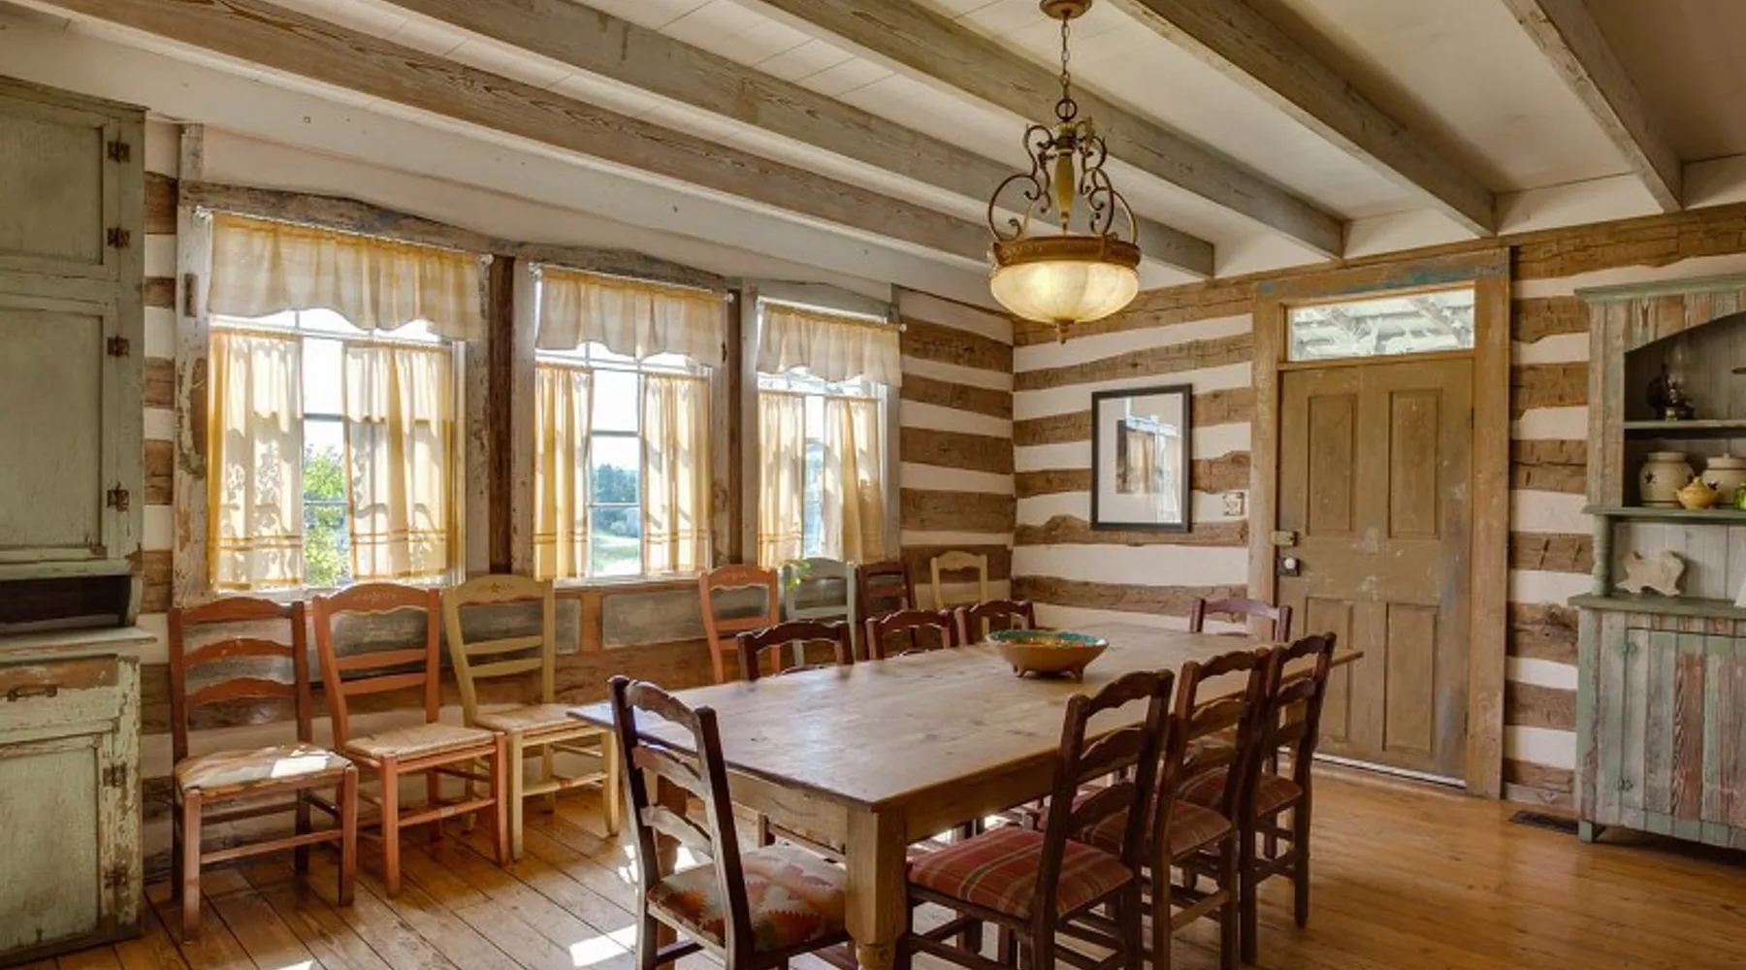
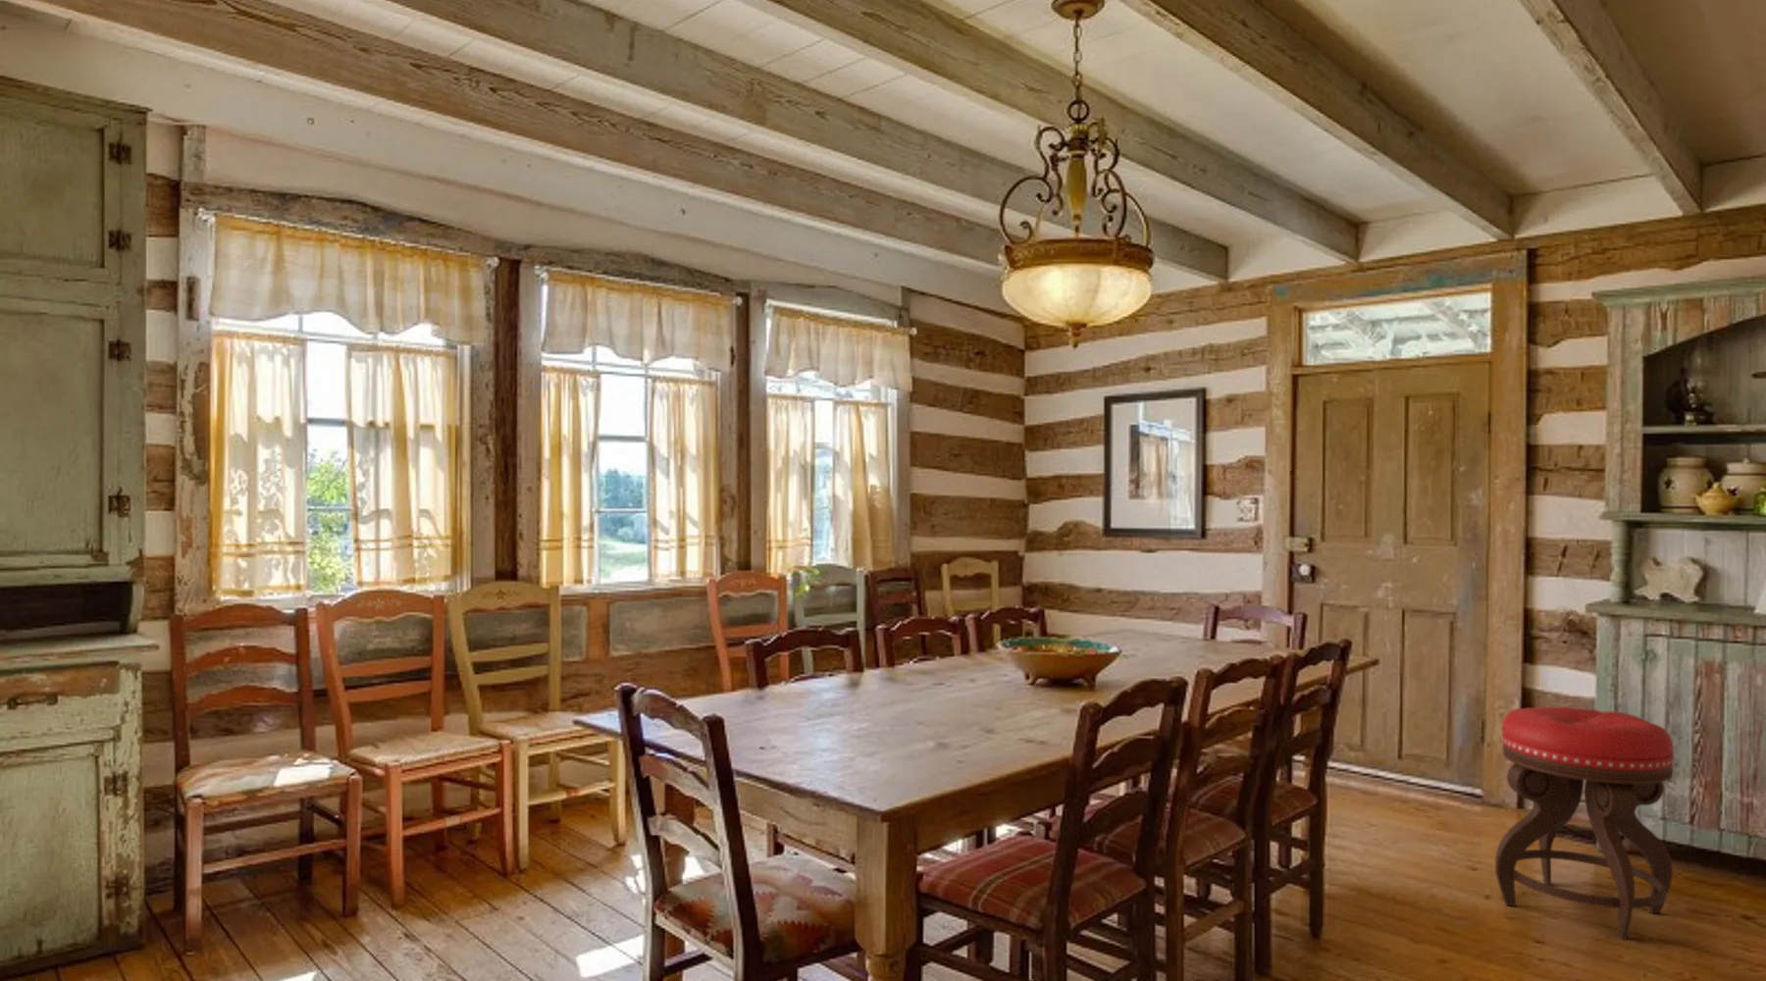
+ stool [1494,706,1675,941]
